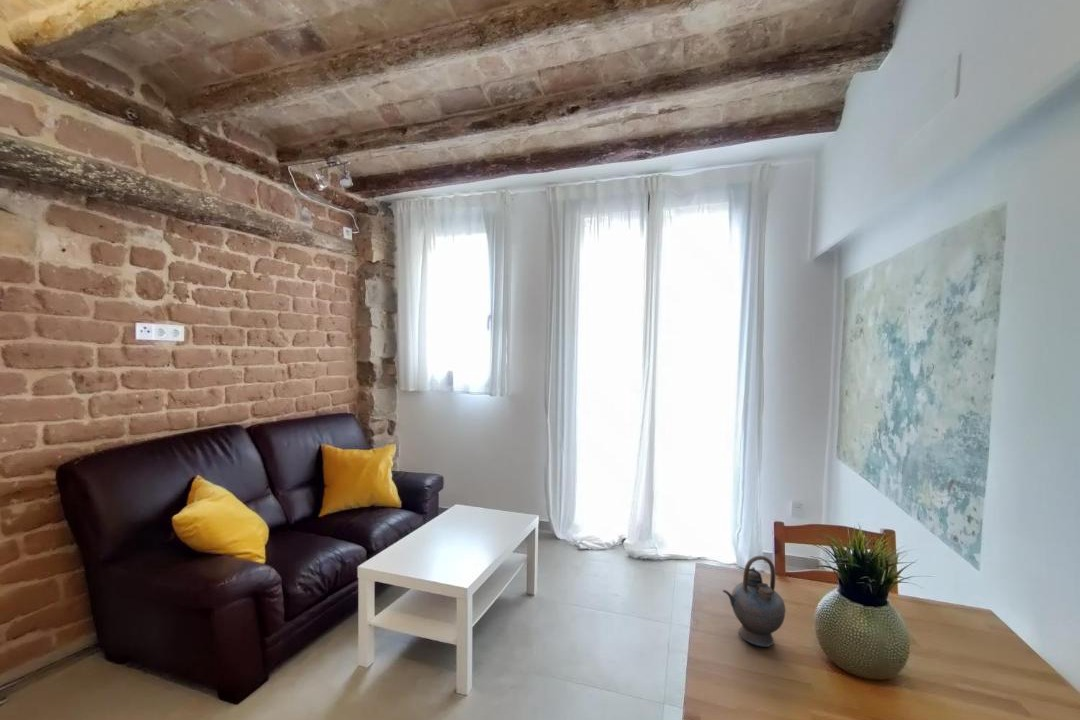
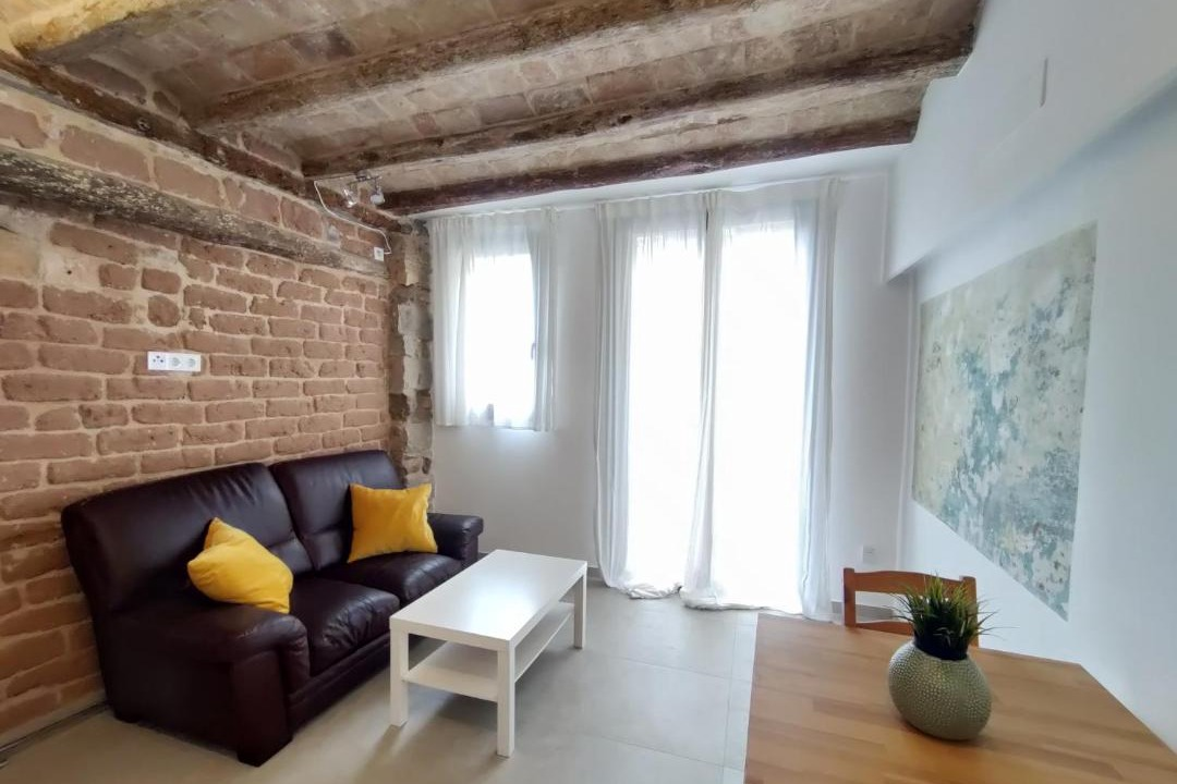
- teapot [722,555,787,648]
